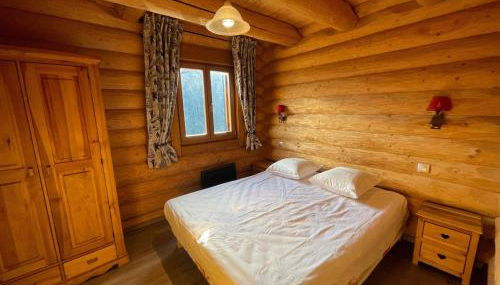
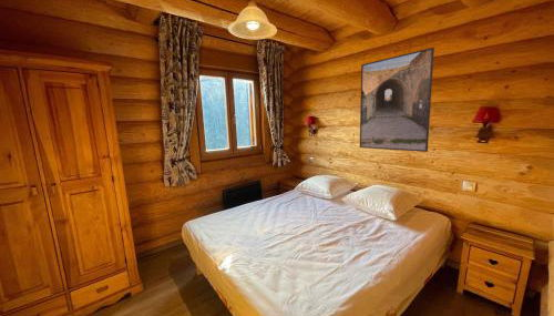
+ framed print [359,47,435,153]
